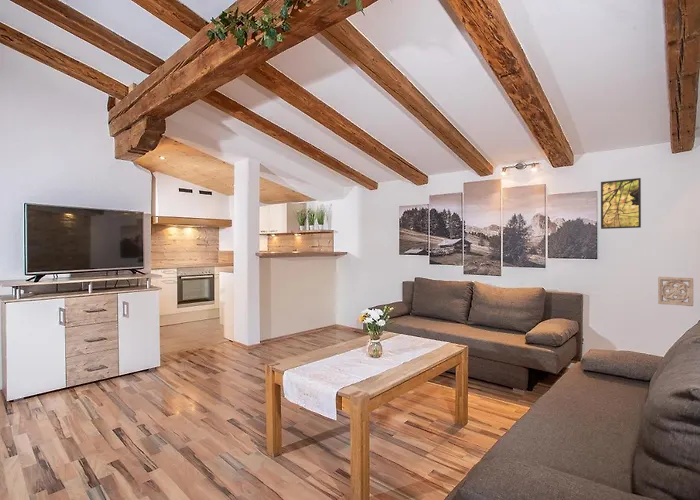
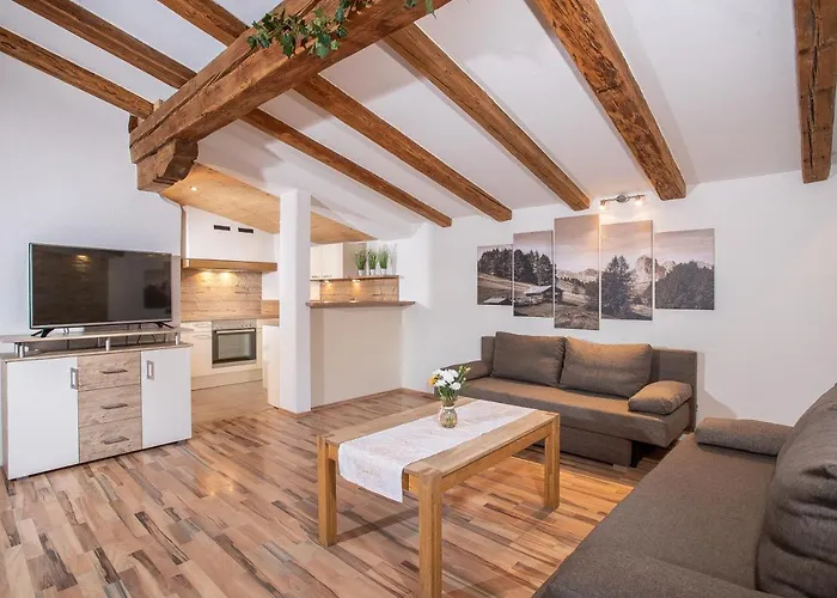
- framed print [600,177,642,230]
- wall ornament [657,276,694,307]
